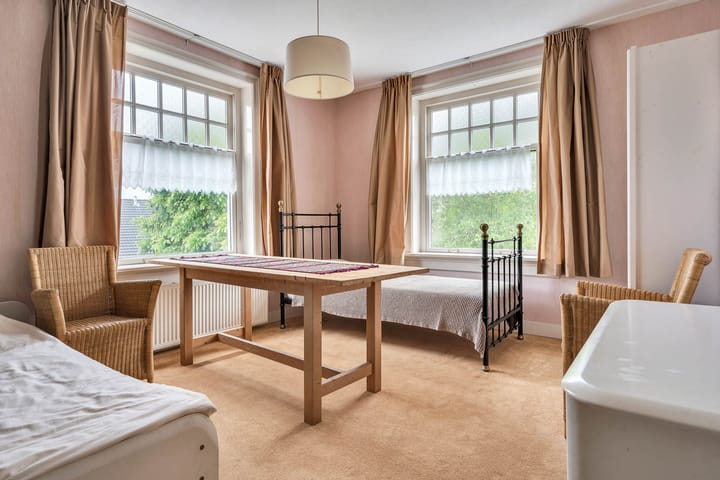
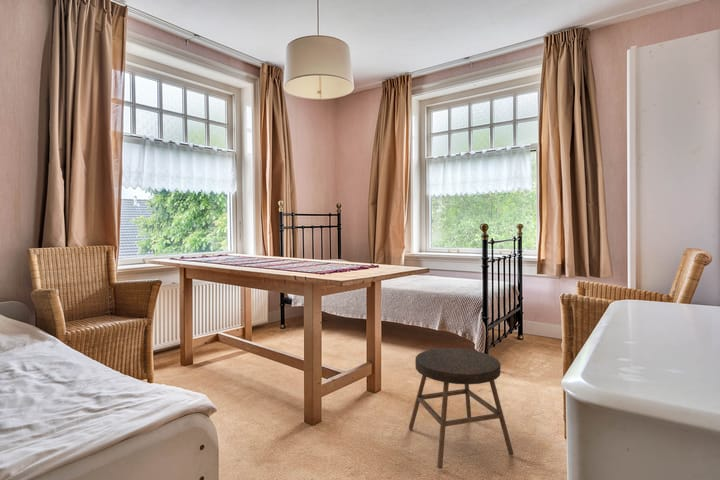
+ stool [408,347,515,470]
